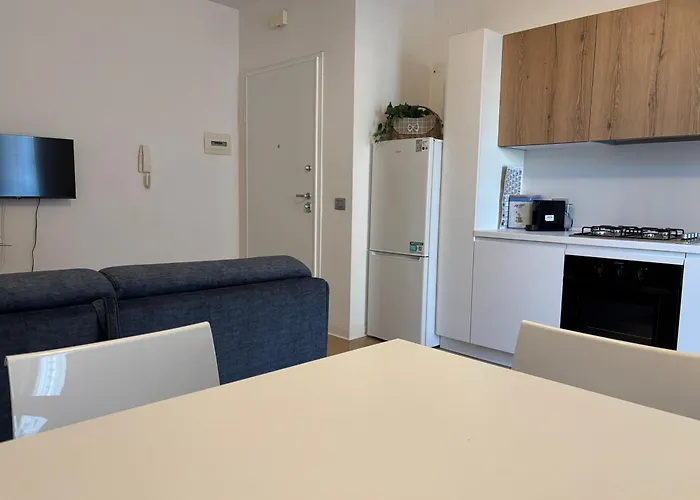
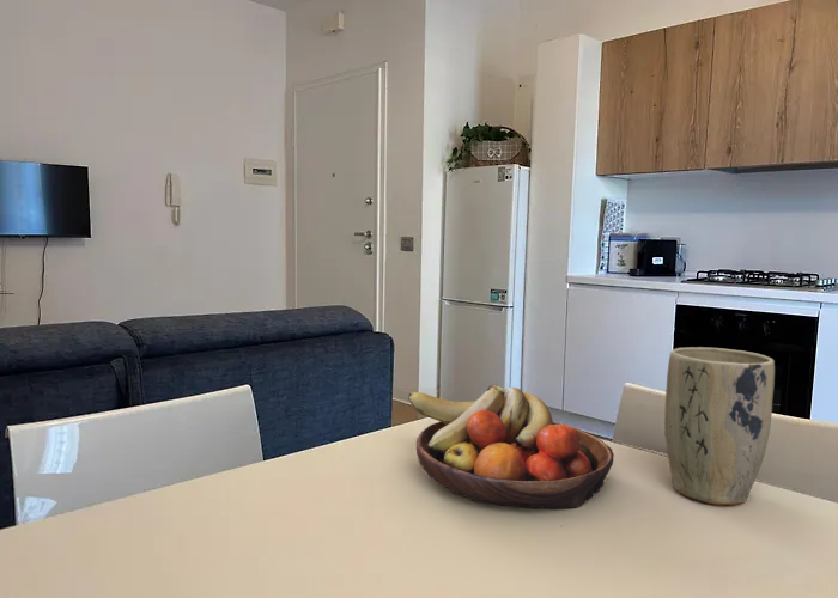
+ fruit bowl [407,383,615,509]
+ plant pot [663,346,776,506]
